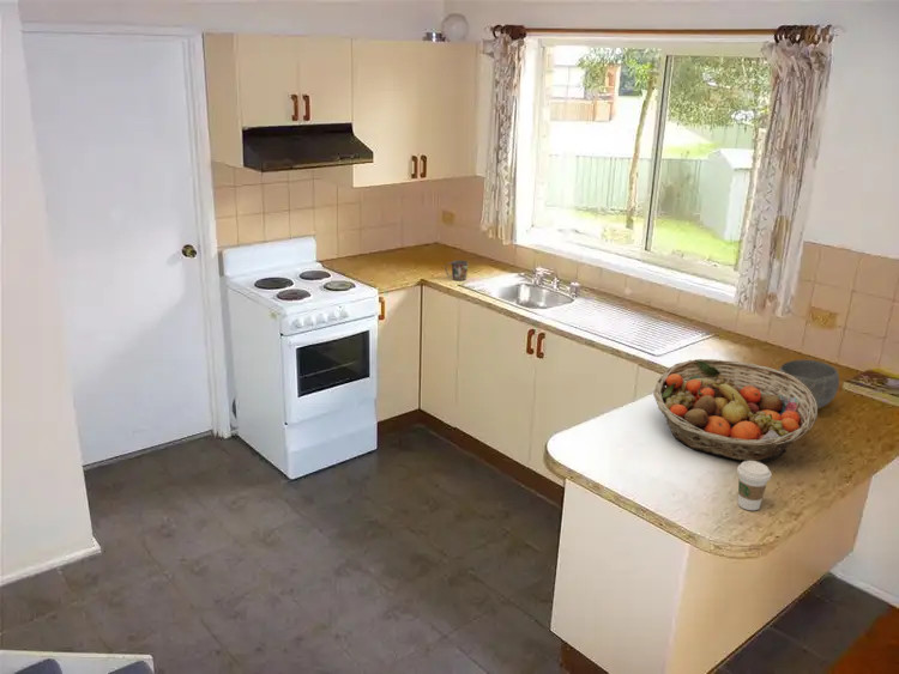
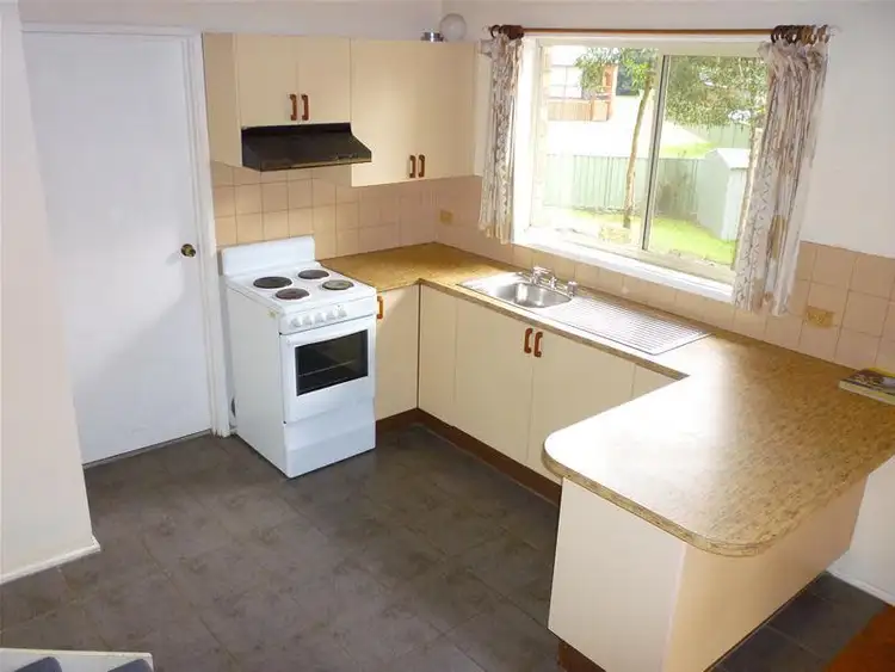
- bowl [778,359,840,409]
- mug [445,259,469,281]
- coffee cup [736,461,772,511]
- fruit basket [652,358,819,463]
